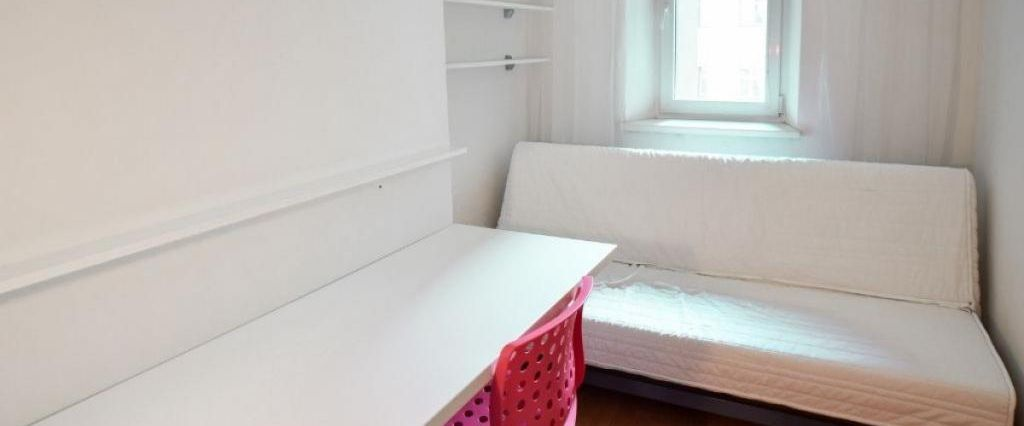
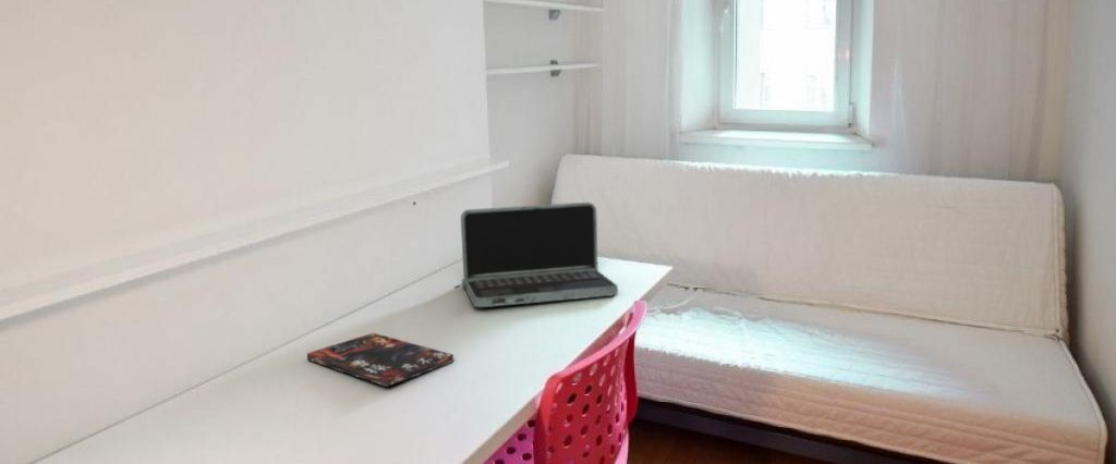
+ laptop [453,202,619,308]
+ book [306,332,454,388]
